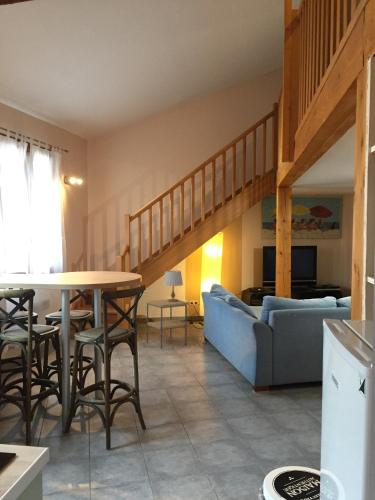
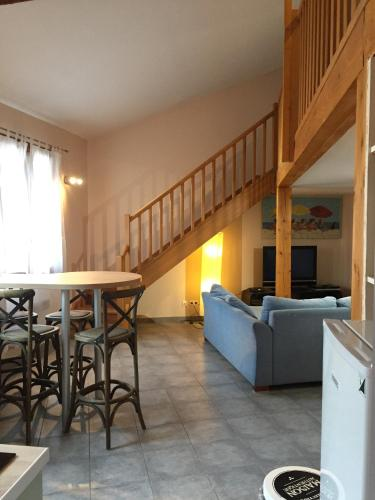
- side table [146,298,190,350]
- table lamp [162,270,184,302]
